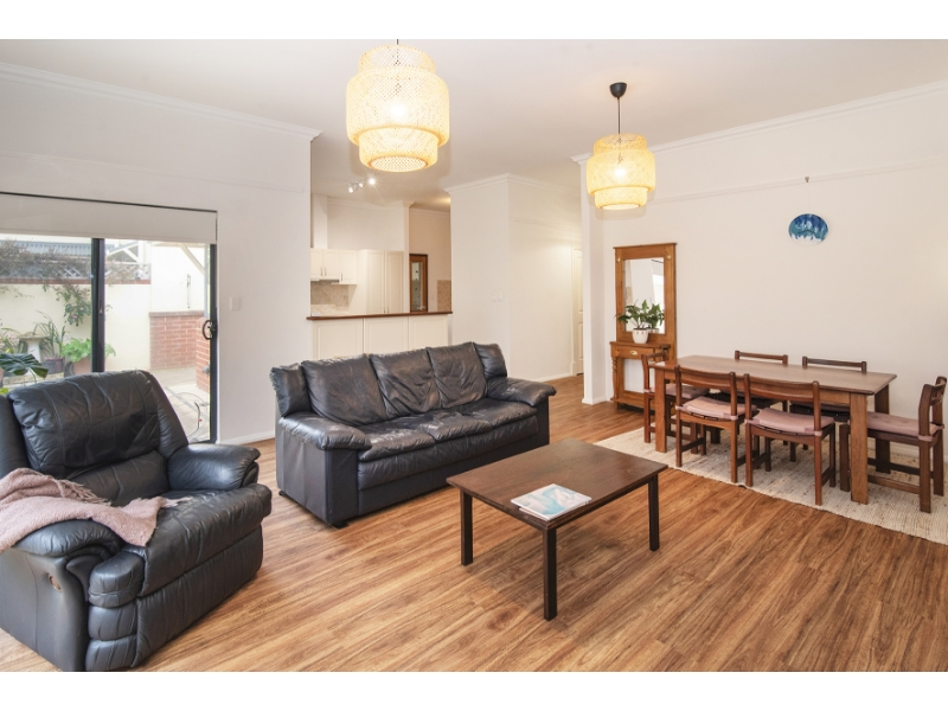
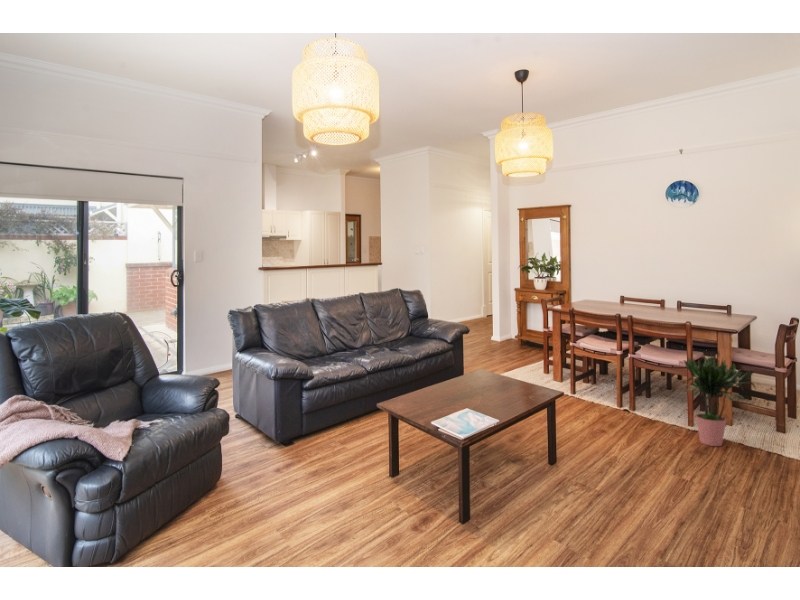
+ potted plant [682,355,756,447]
